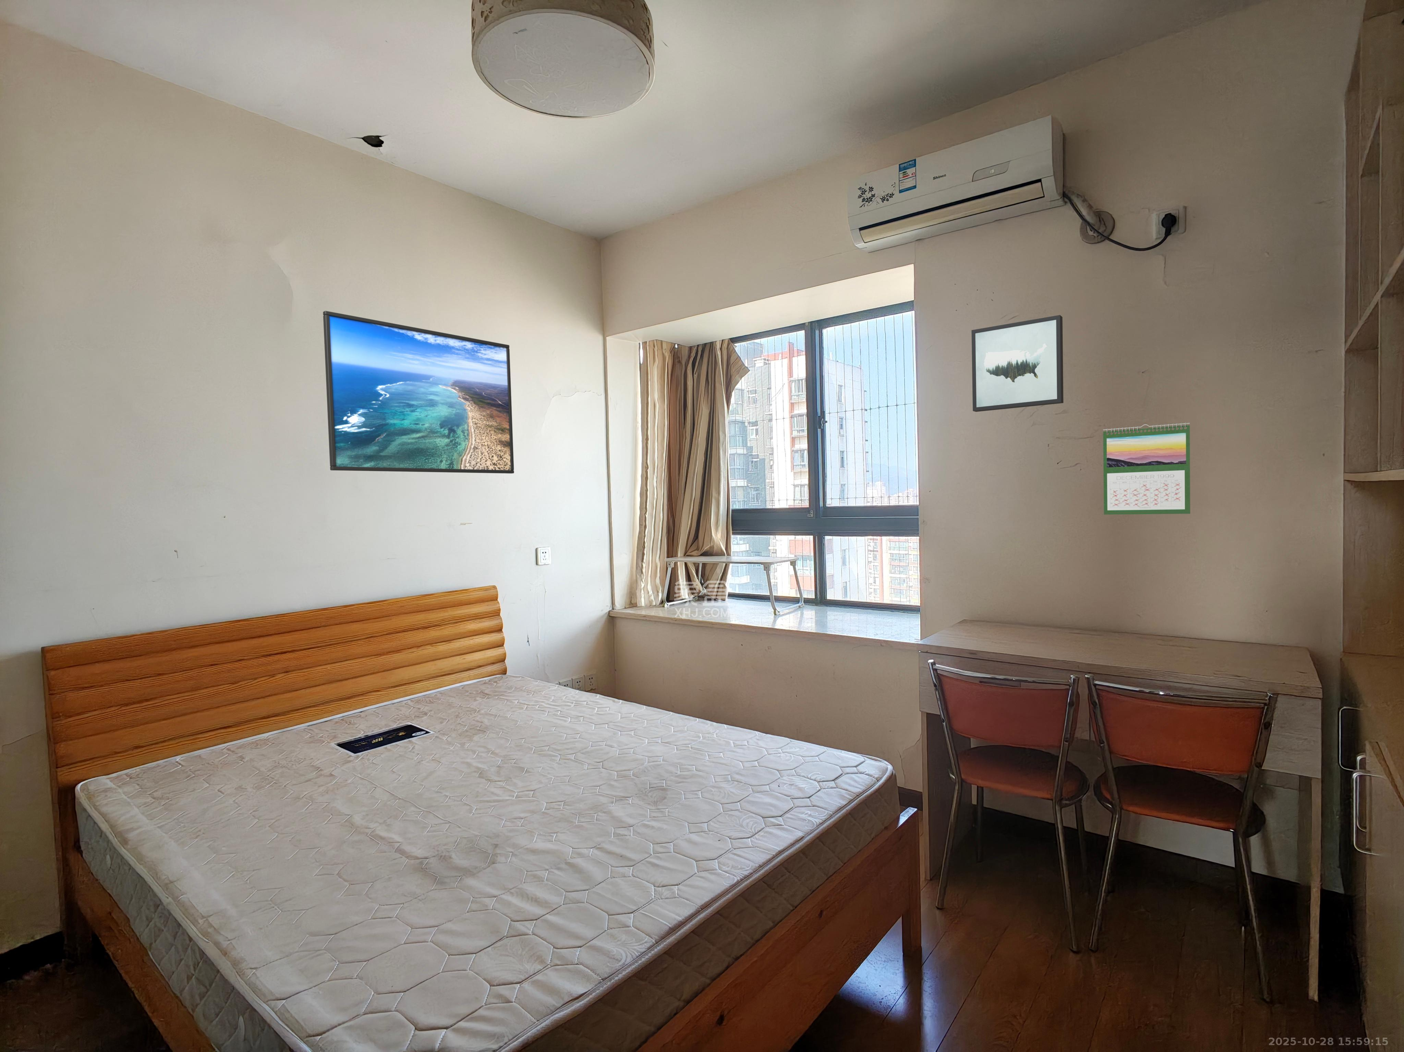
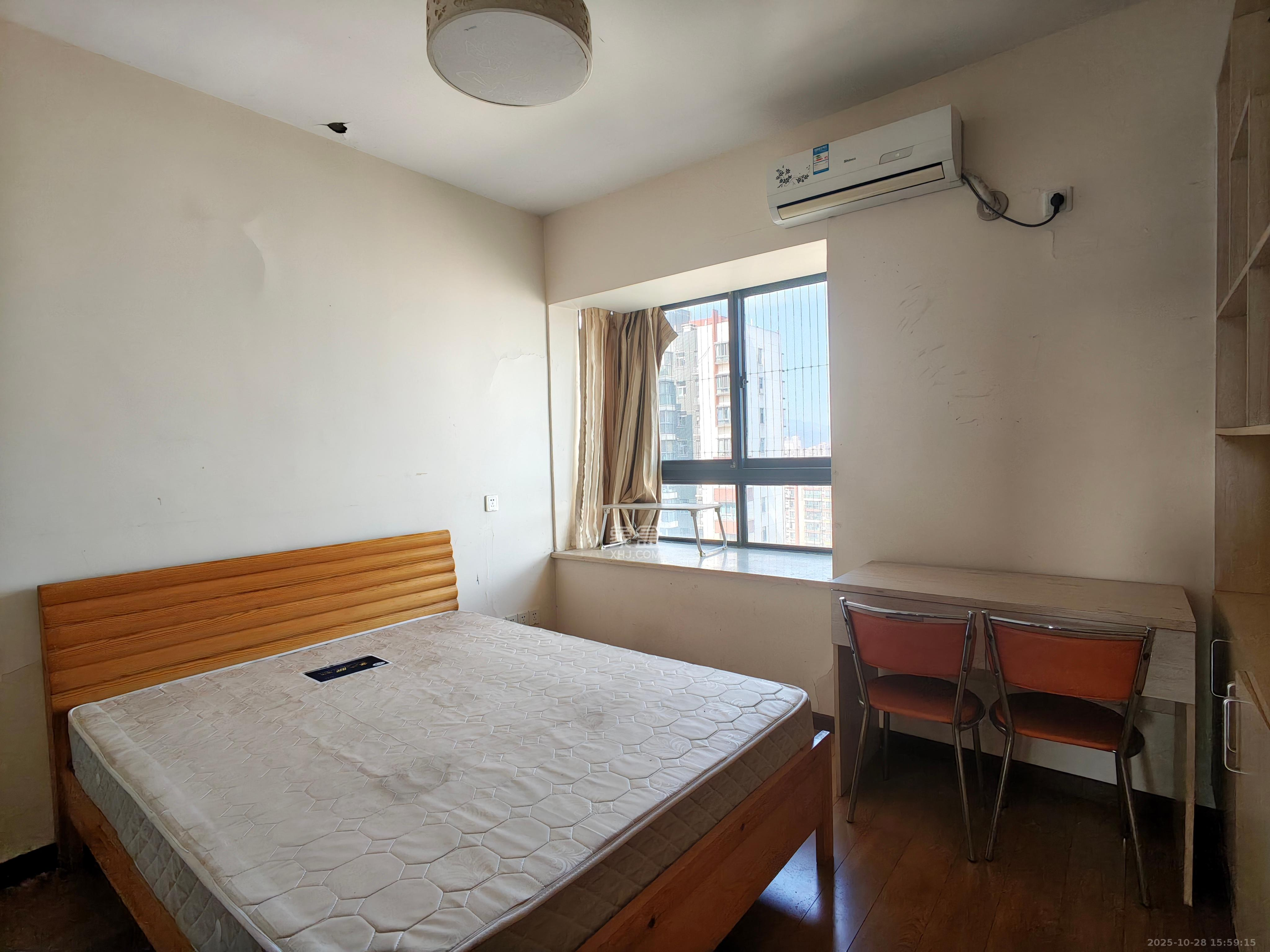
- wall art [971,315,1064,412]
- calendar [1102,422,1191,515]
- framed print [323,311,514,474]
